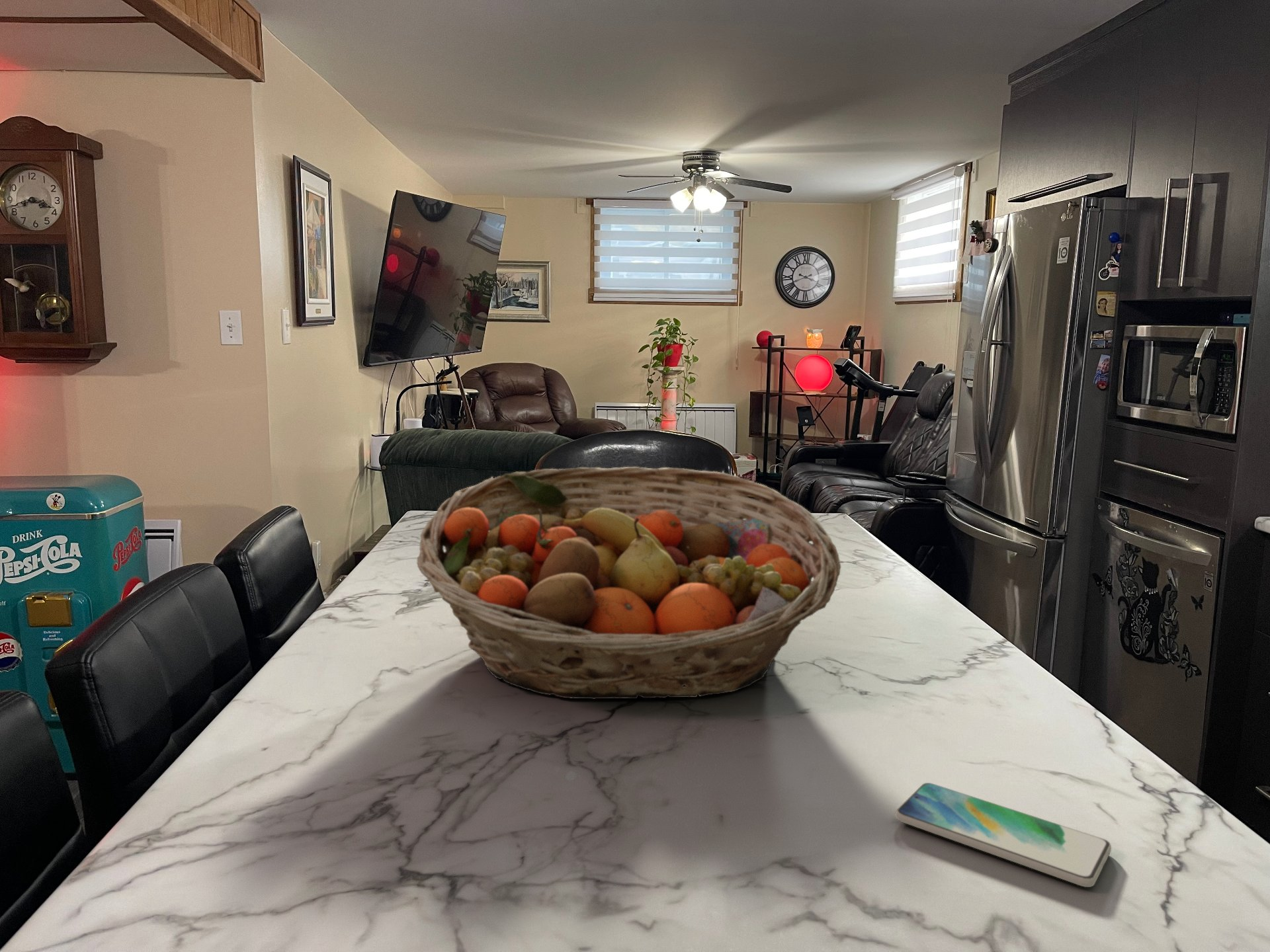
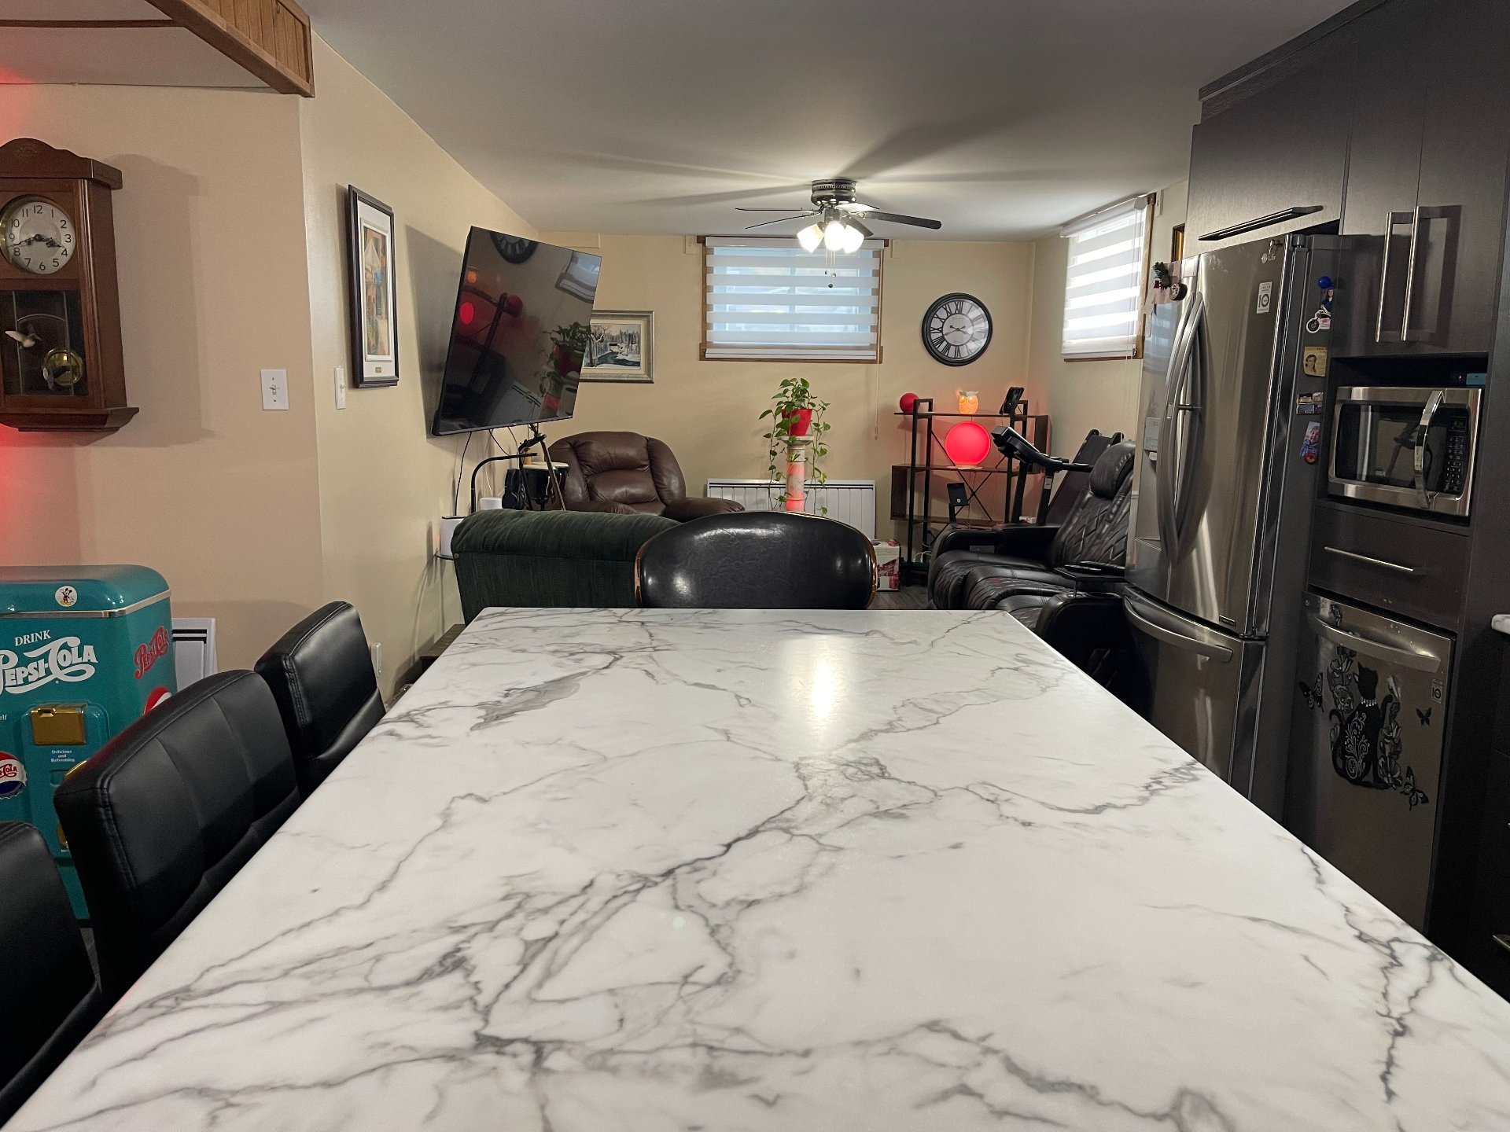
- fruit basket [416,466,841,700]
- smartphone [895,782,1112,888]
